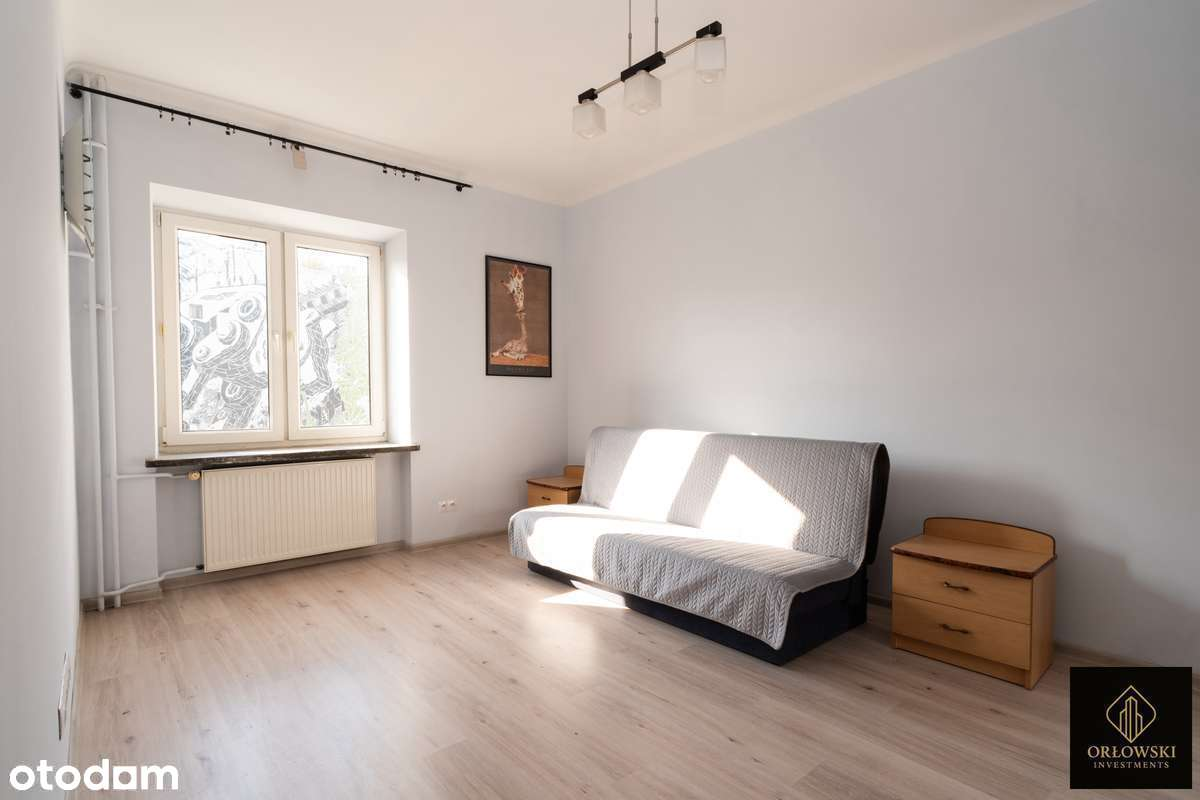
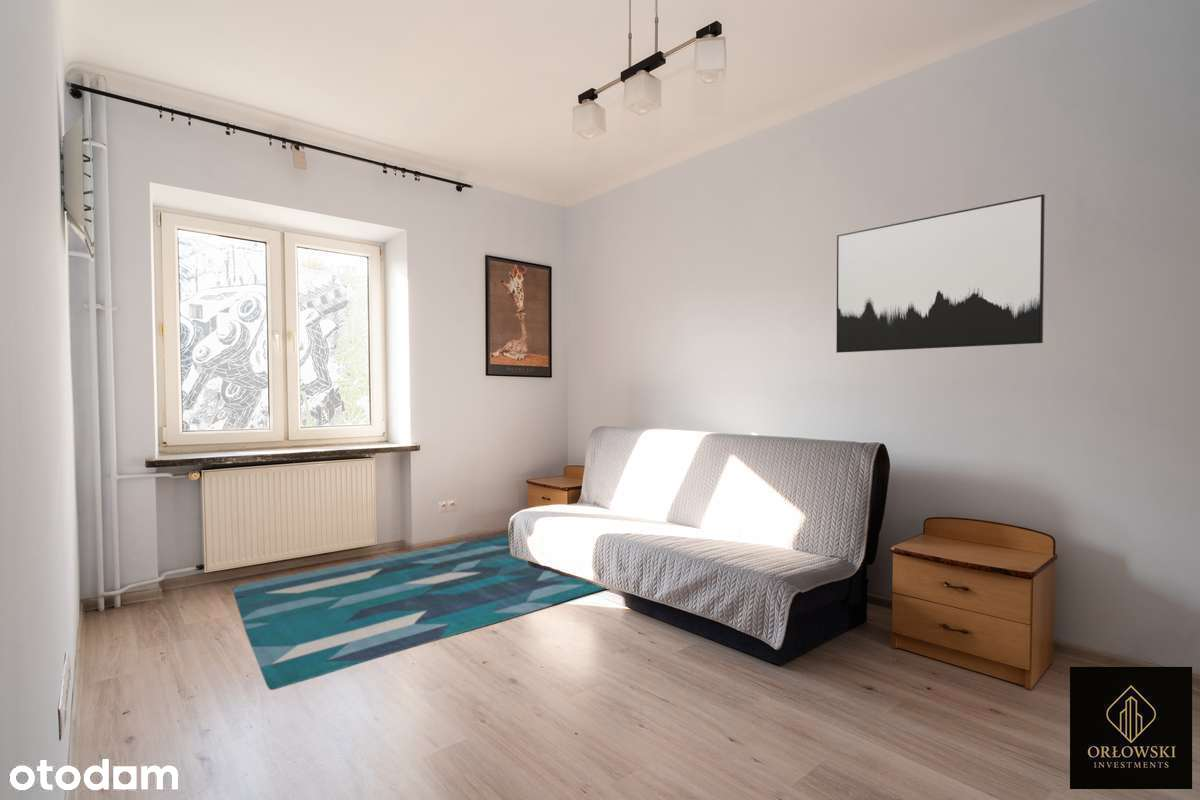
+ wall art [835,193,1046,354]
+ rug [232,532,607,691]
